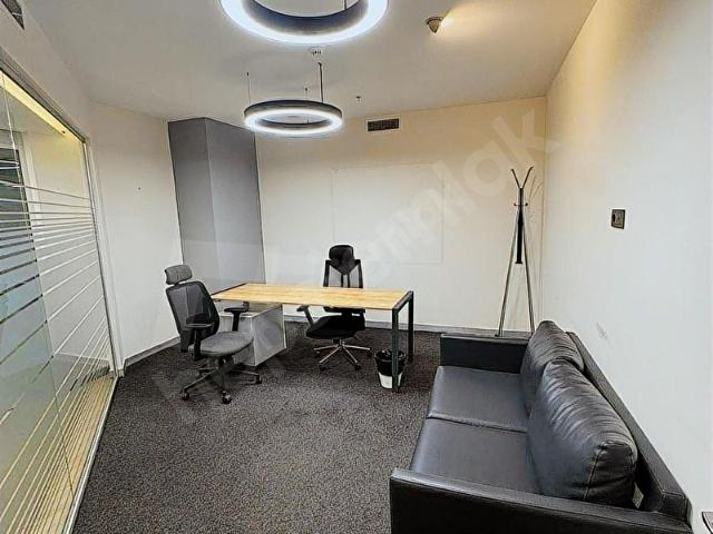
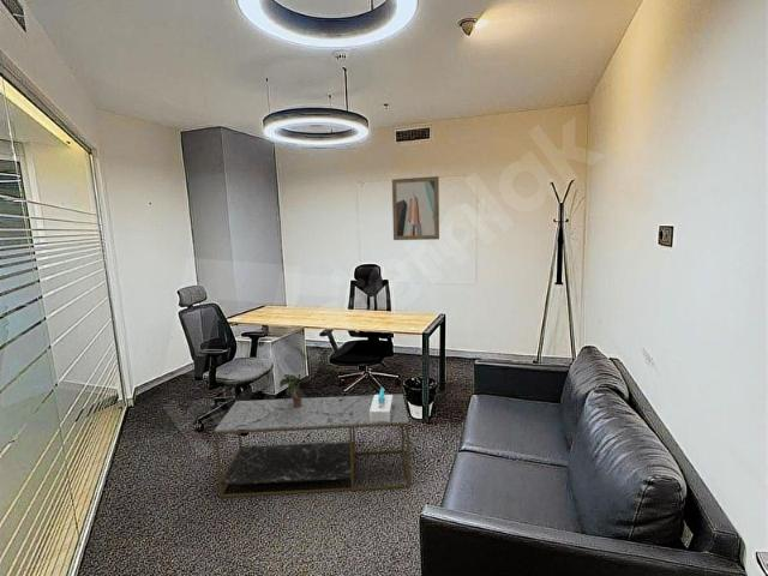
+ wall art [391,175,440,241]
+ tissue box [370,386,394,421]
+ potted plant [278,373,304,408]
+ coffee table [214,392,412,498]
